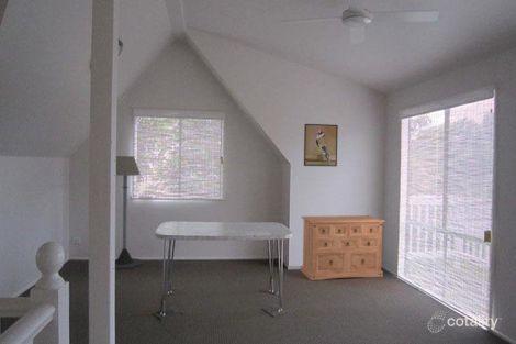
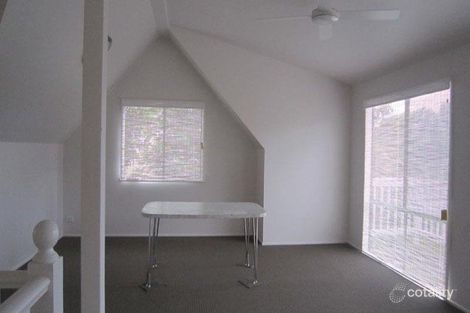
- dresser [300,214,386,281]
- floor lamp [114,155,143,270]
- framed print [303,123,339,167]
